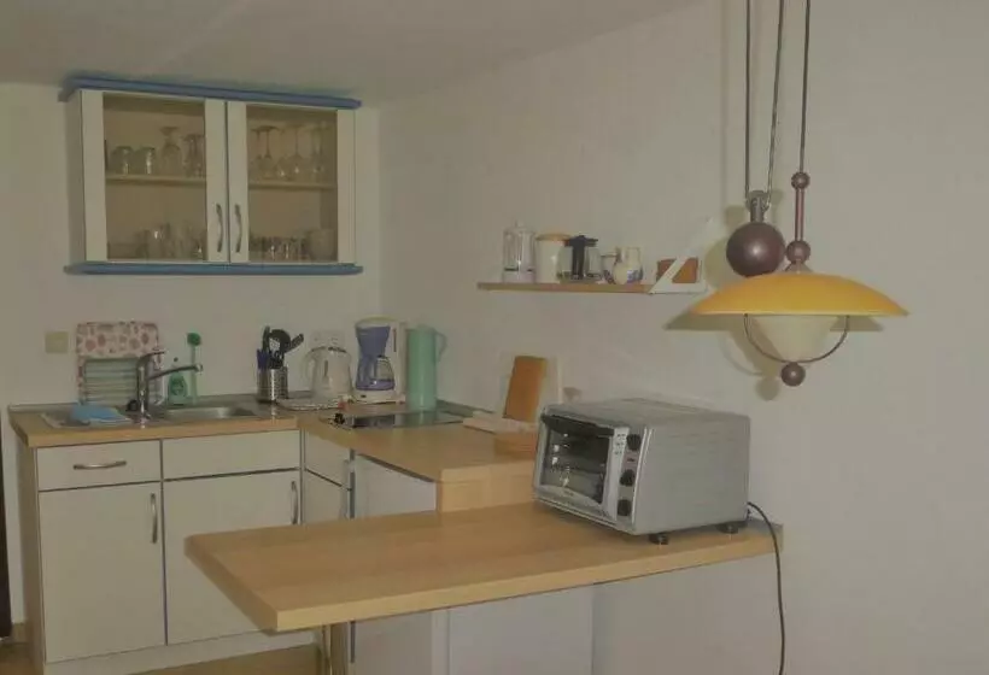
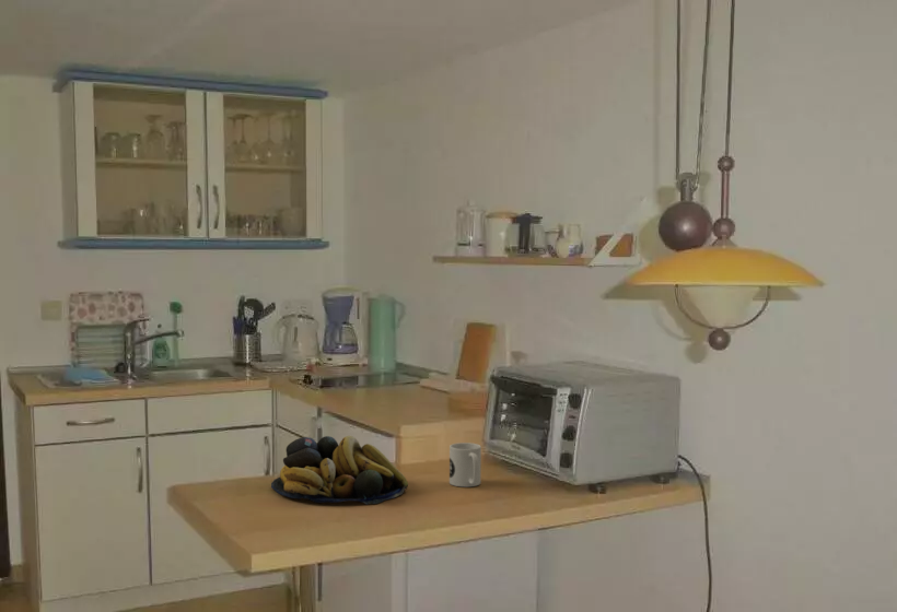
+ mug [449,442,482,487]
+ fruit bowl [270,435,409,505]
